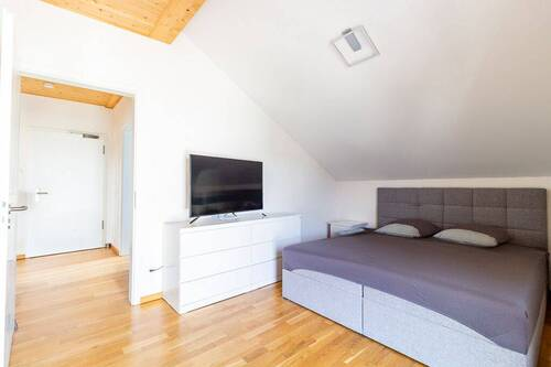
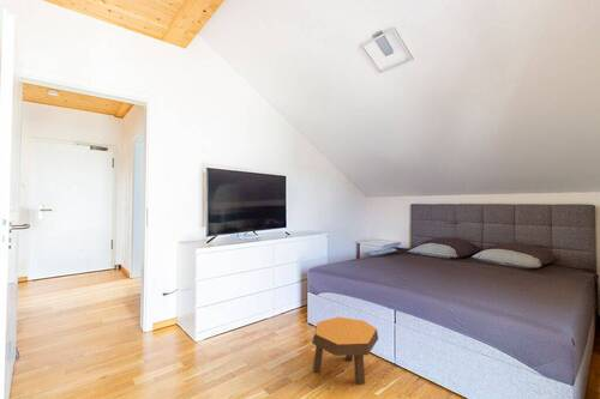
+ footstool [311,316,379,386]
